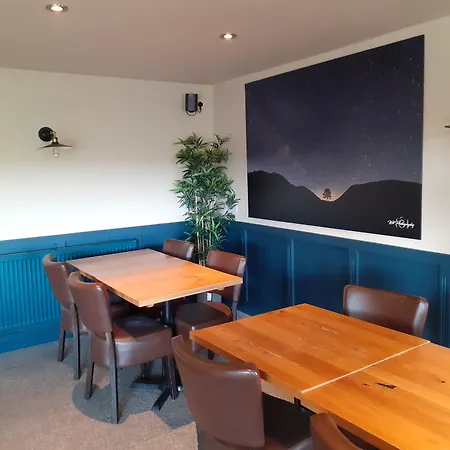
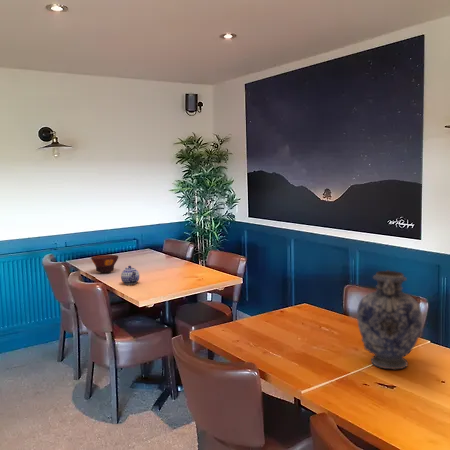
+ vase [356,269,423,371]
+ teapot [120,265,140,285]
+ bowl [90,254,119,274]
